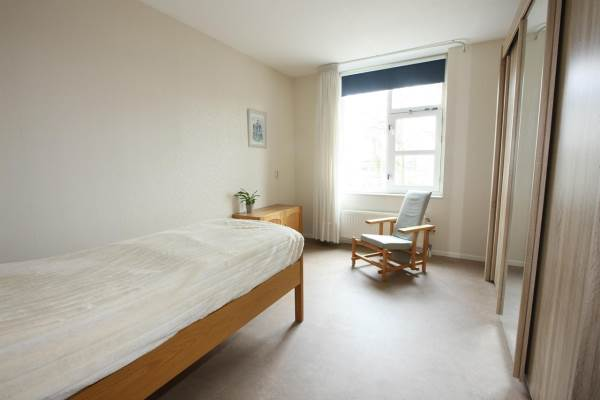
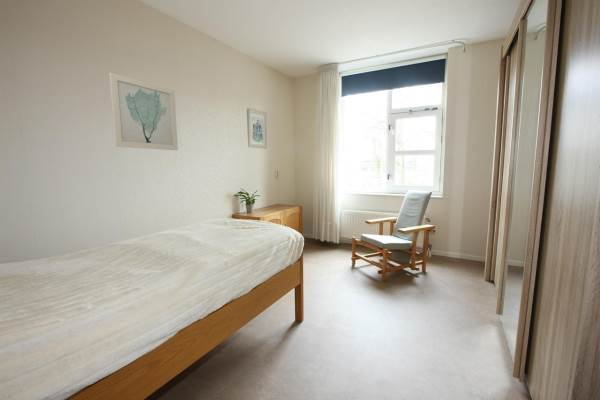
+ wall art [108,72,179,151]
